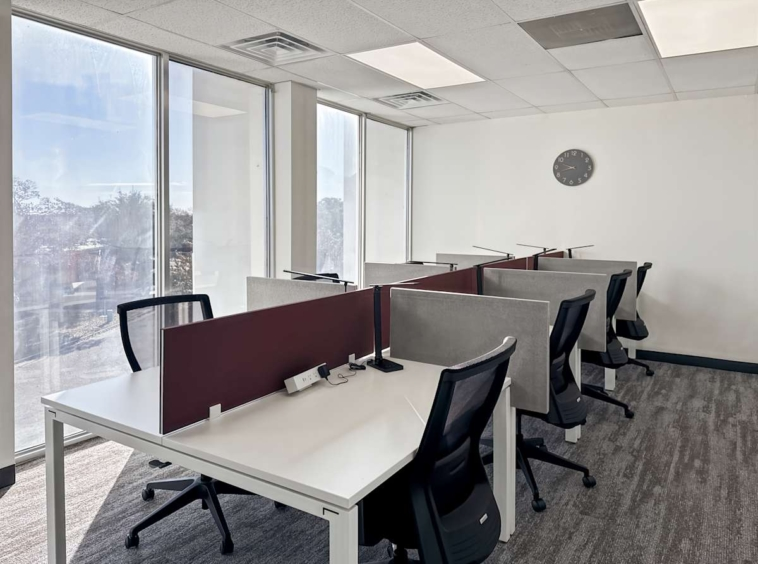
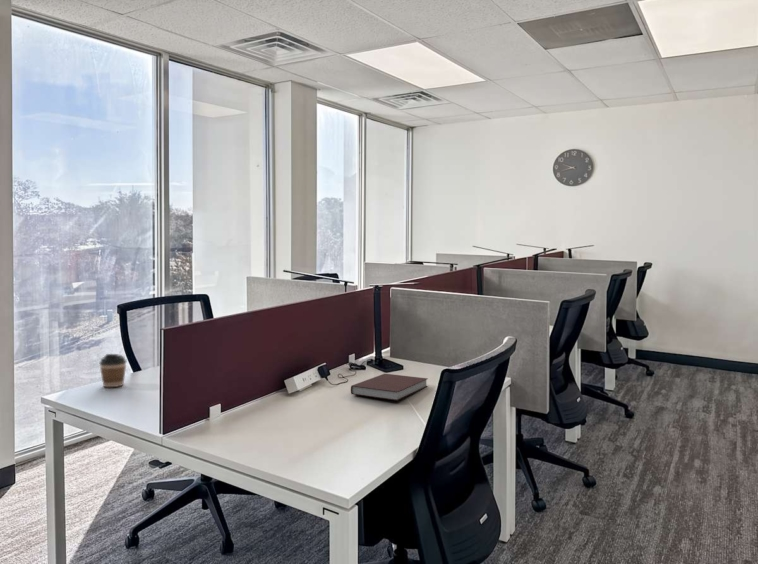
+ coffee cup [98,353,128,388]
+ notebook [350,373,429,402]
